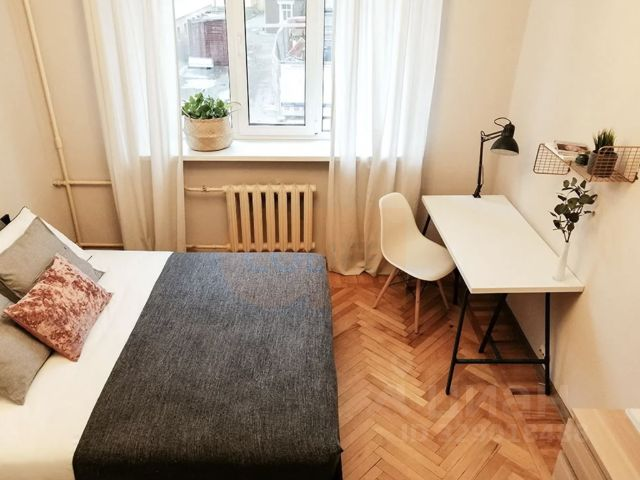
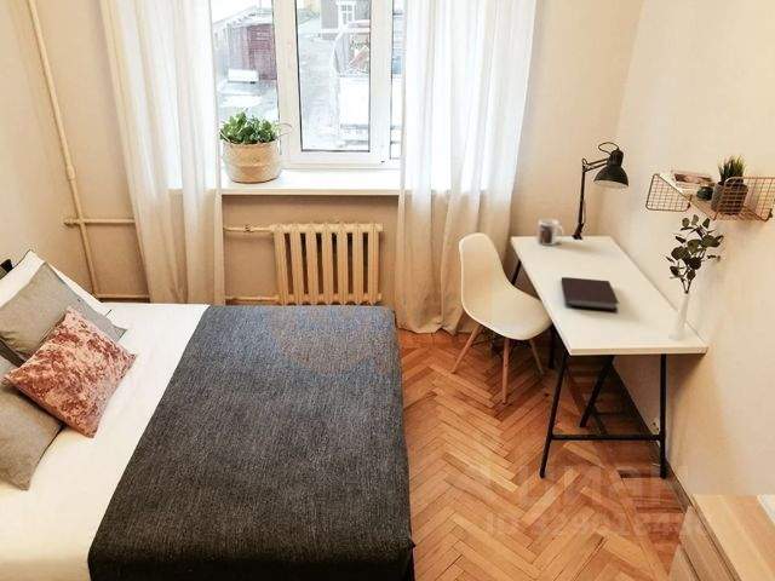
+ mug [535,218,566,246]
+ notebook [559,276,620,311]
